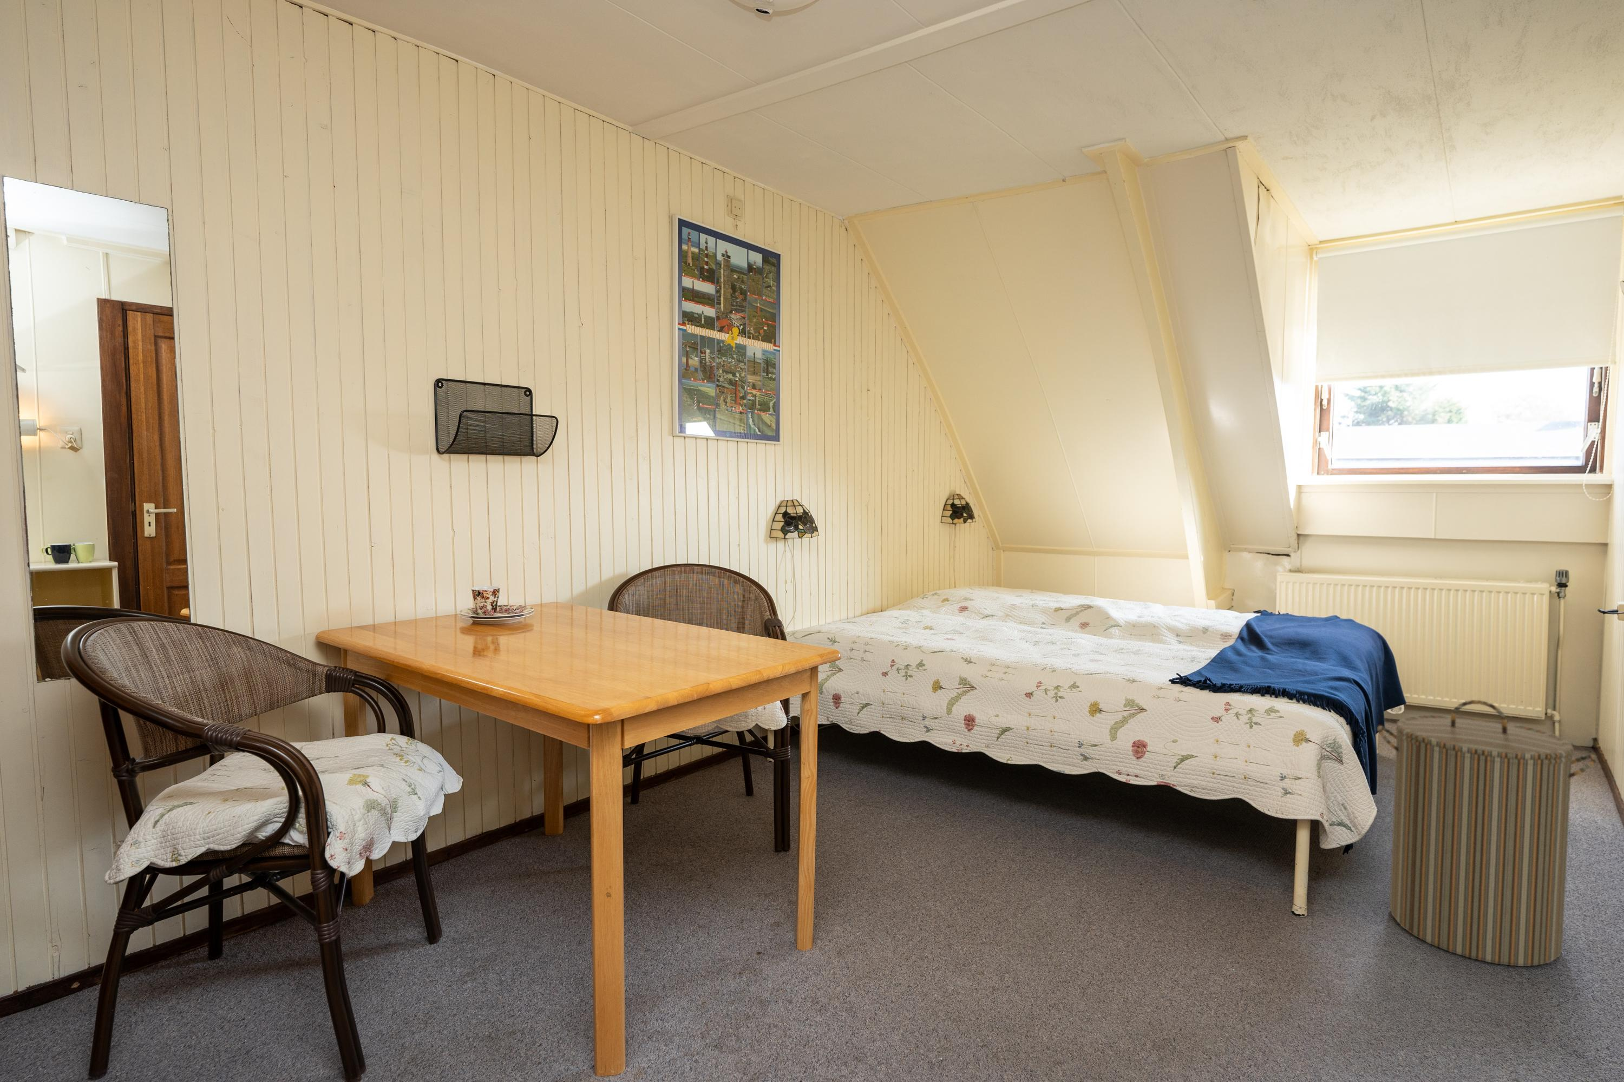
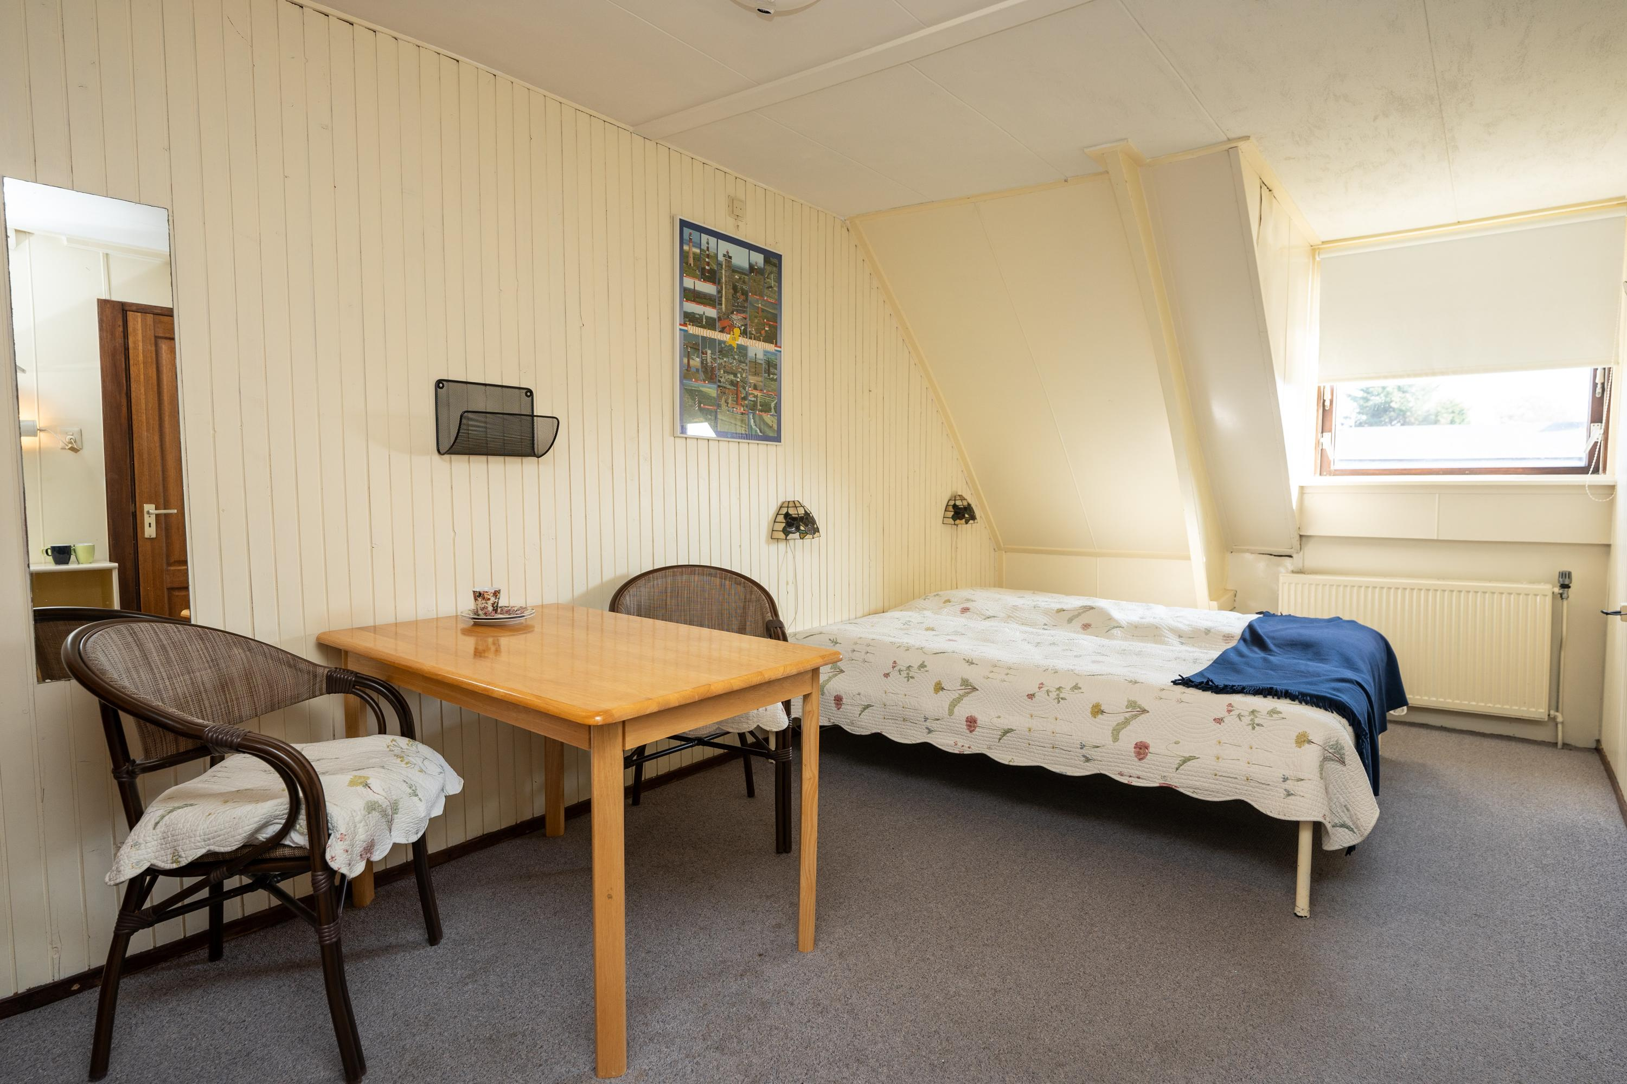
- laundry hamper [1376,699,1597,967]
